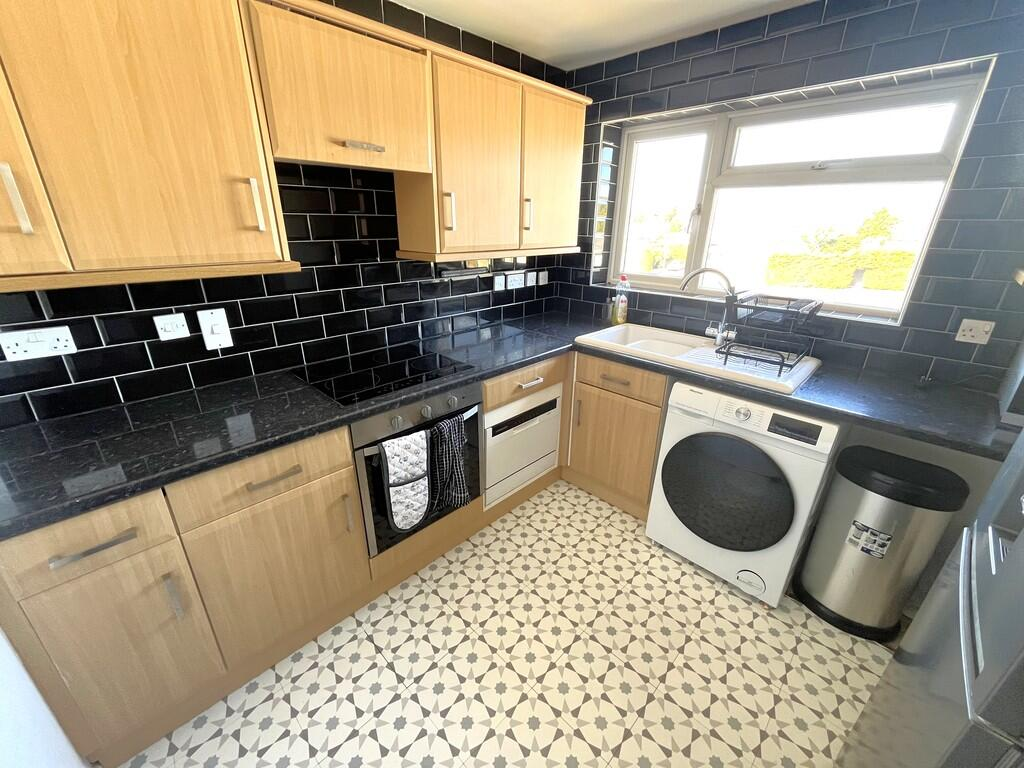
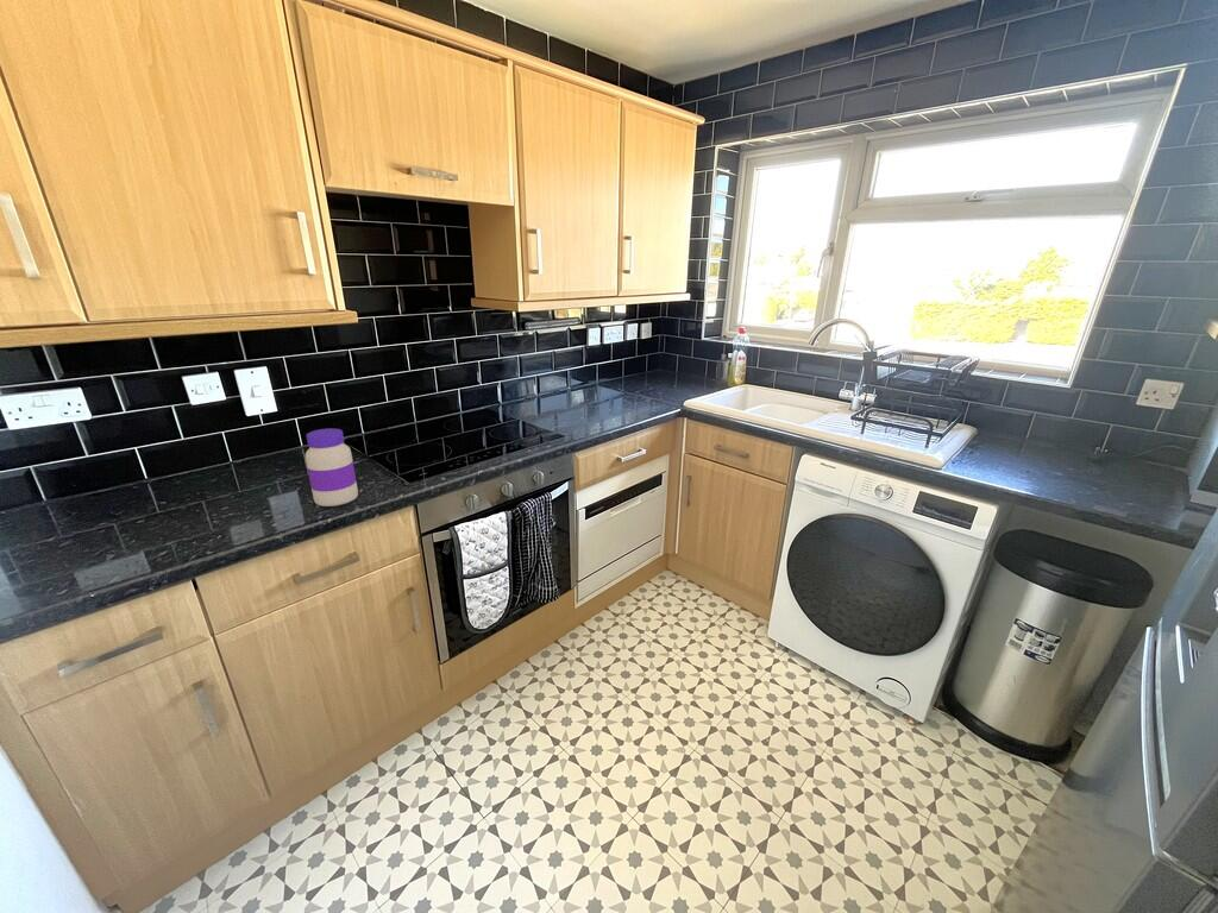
+ jar [304,427,359,508]
